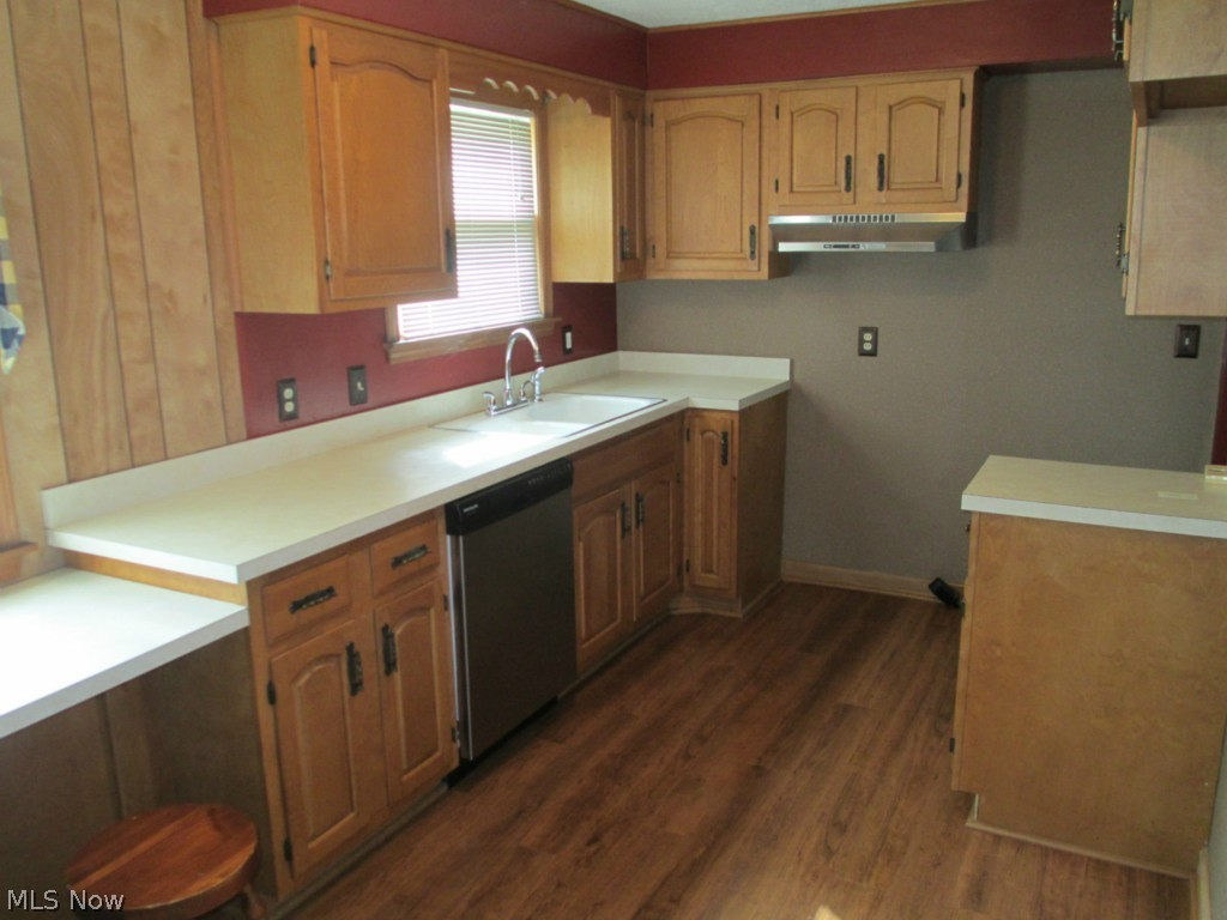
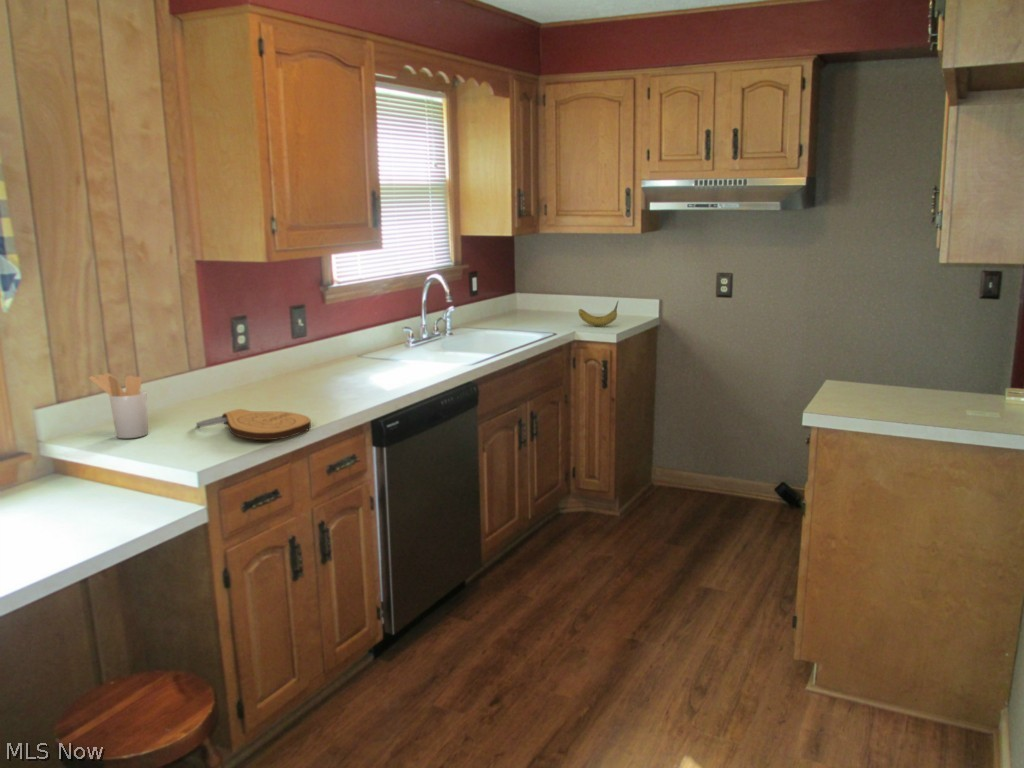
+ fruit [577,299,620,327]
+ utensil holder [88,372,149,439]
+ key chain [195,408,312,441]
